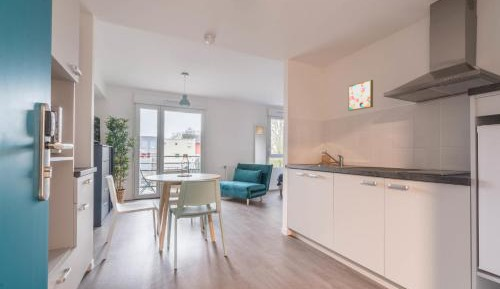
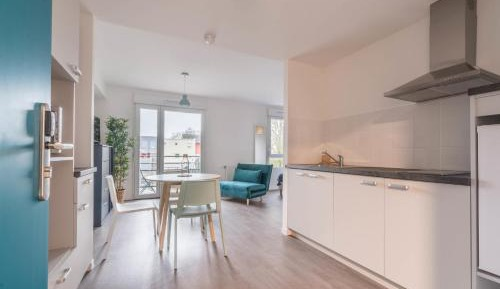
- wall art [347,79,374,112]
